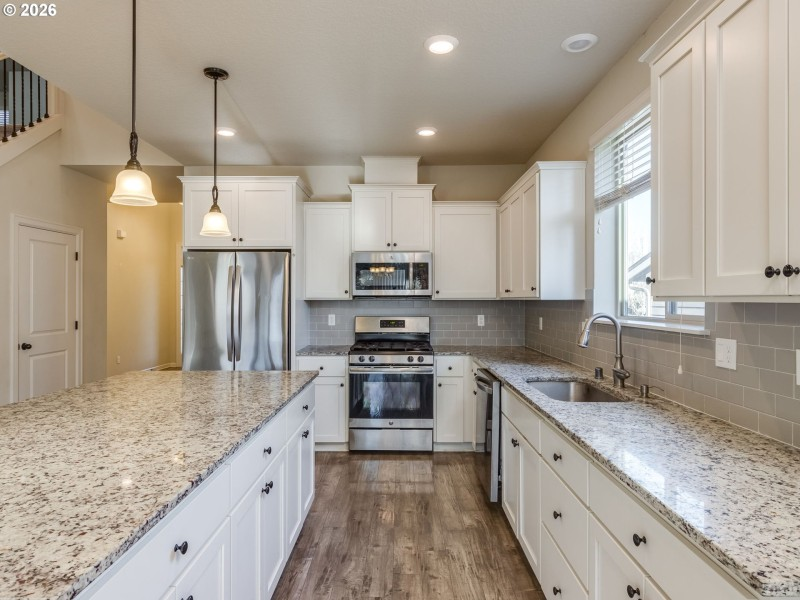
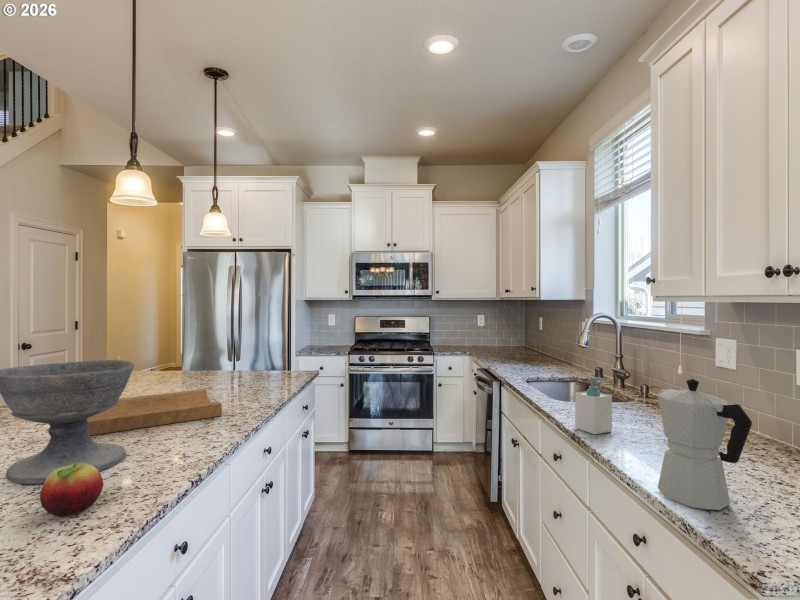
+ soap bottle [574,375,613,435]
+ fruit [39,463,104,518]
+ bowl [0,359,136,485]
+ moka pot [656,378,753,511]
+ cutting board [87,388,223,436]
